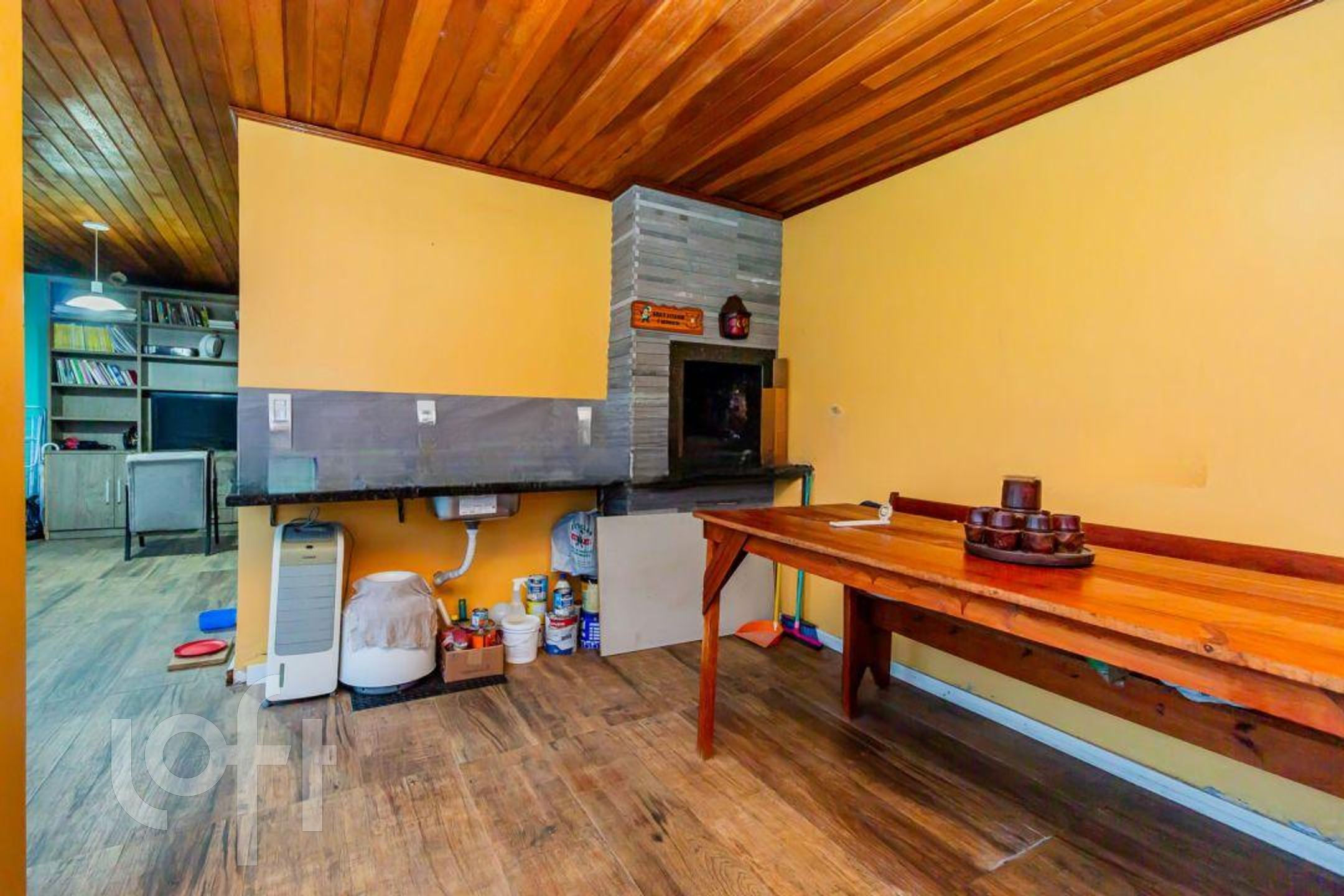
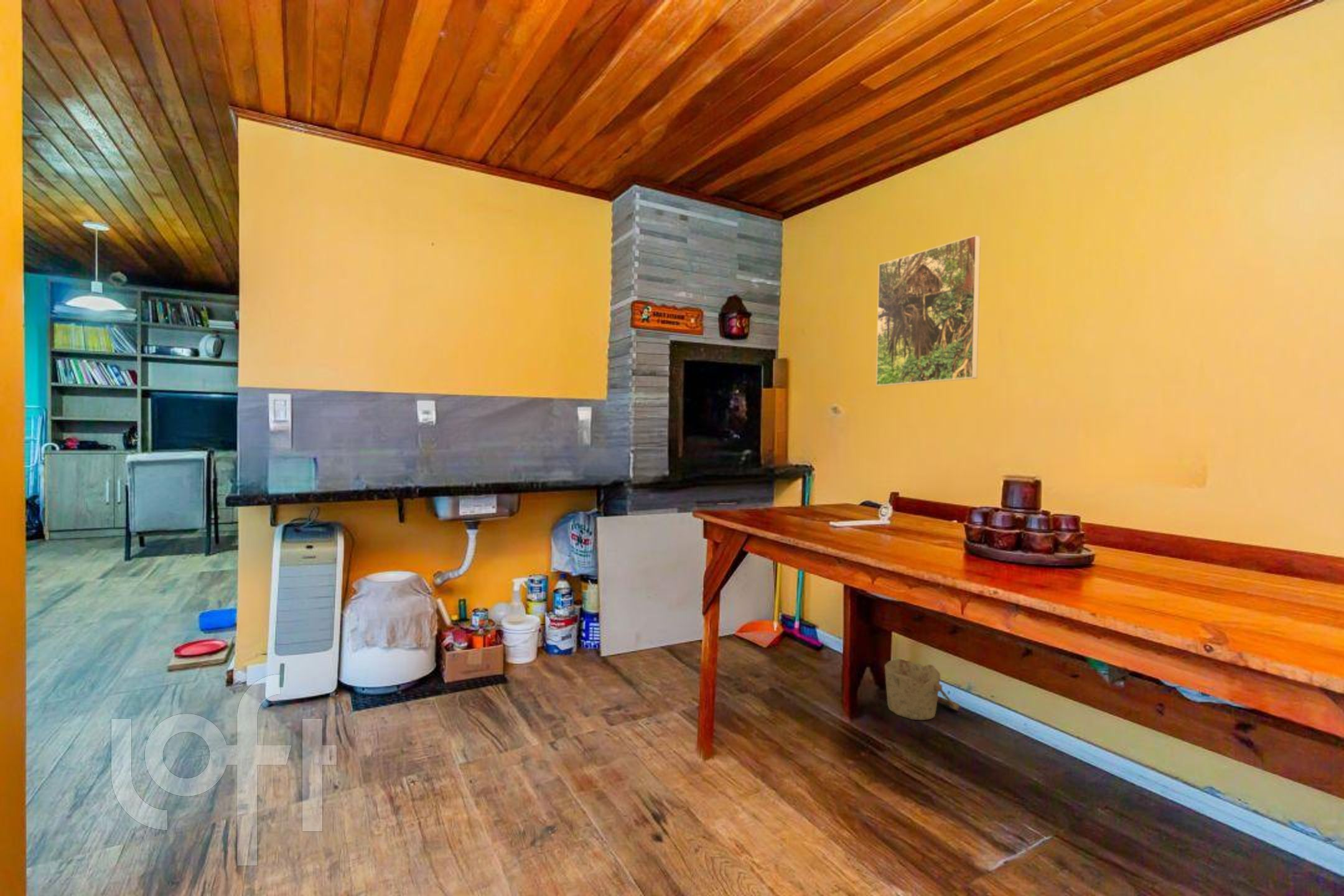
+ bucket [884,658,961,721]
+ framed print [875,234,981,387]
